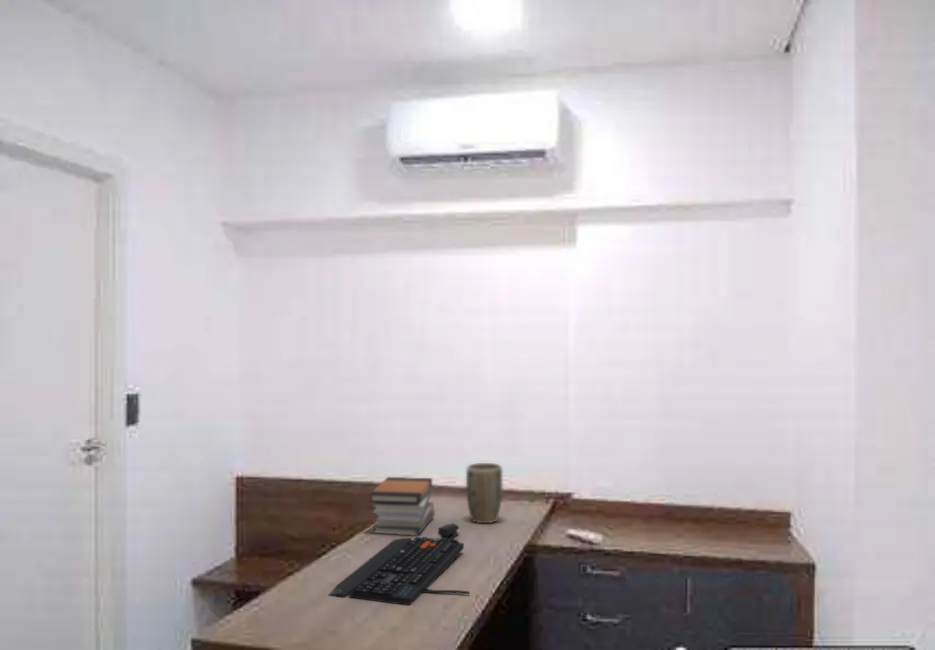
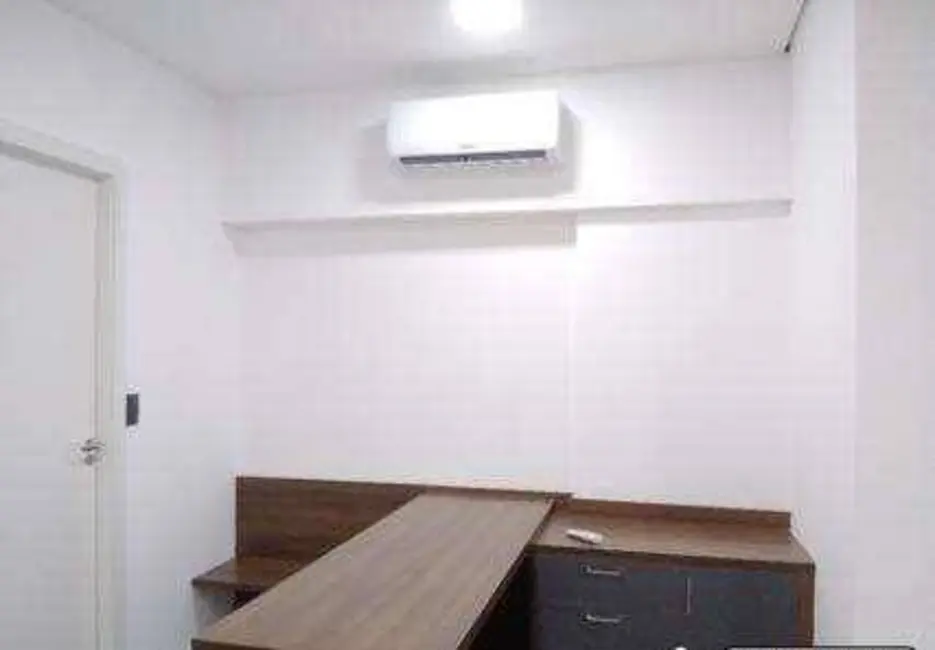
- book stack [368,476,436,537]
- keyboard [327,536,471,606]
- plant pot [465,462,504,524]
- stapler [437,523,460,540]
